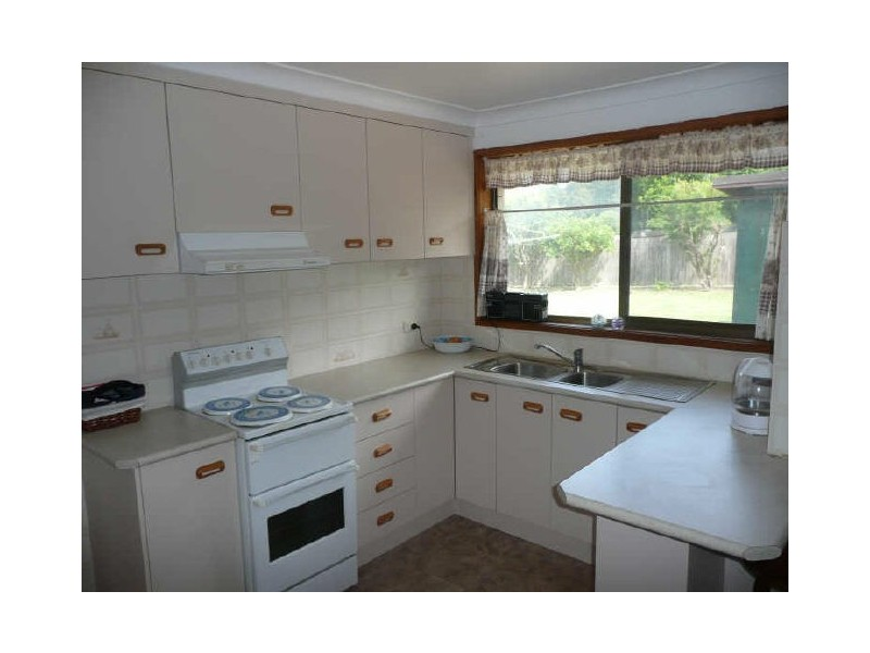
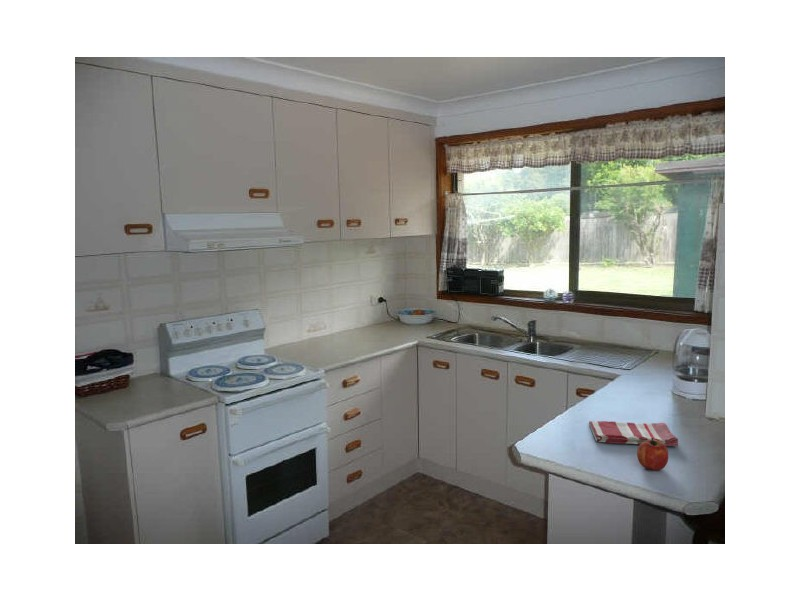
+ fruit [636,438,669,471]
+ dish towel [588,420,679,447]
